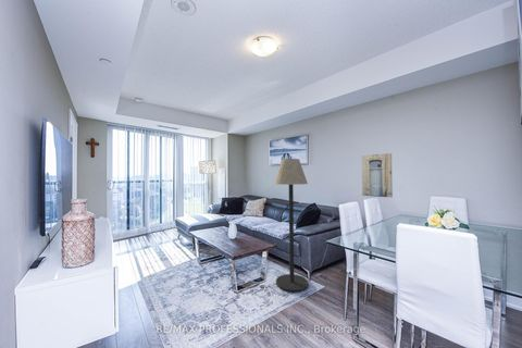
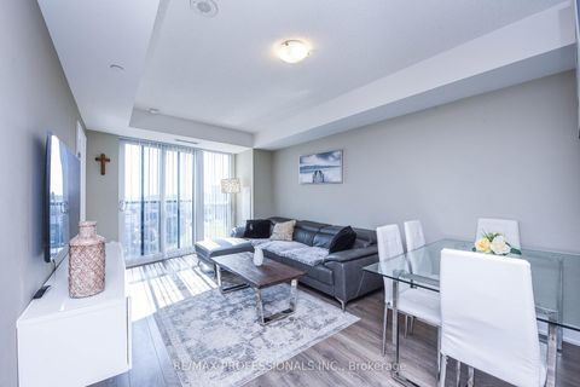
- wall art [361,152,394,199]
- floor lamp [274,158,309,293]
